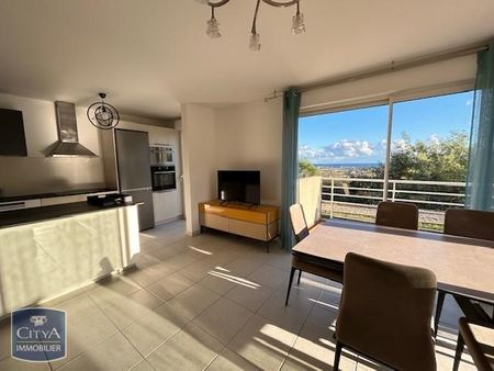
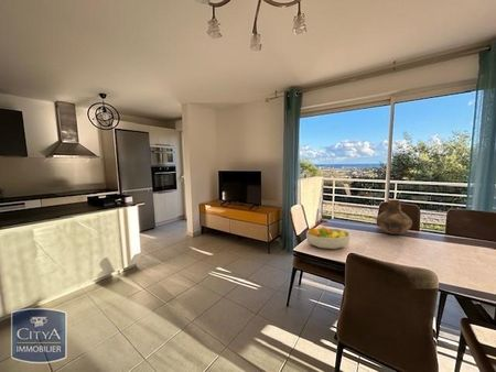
+ vase [375,198,413,236]
+ fruit bowl [305,226,352,250]
